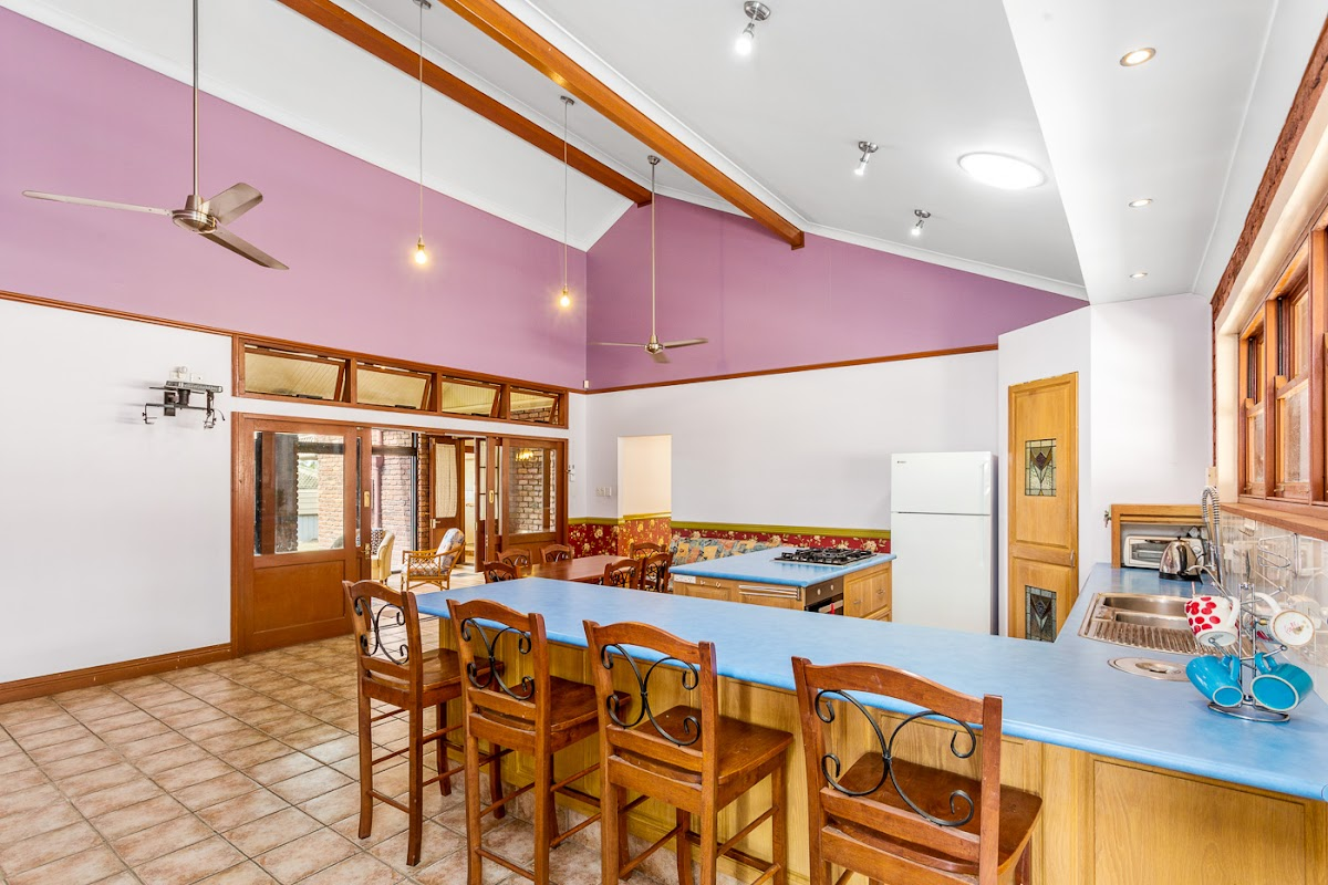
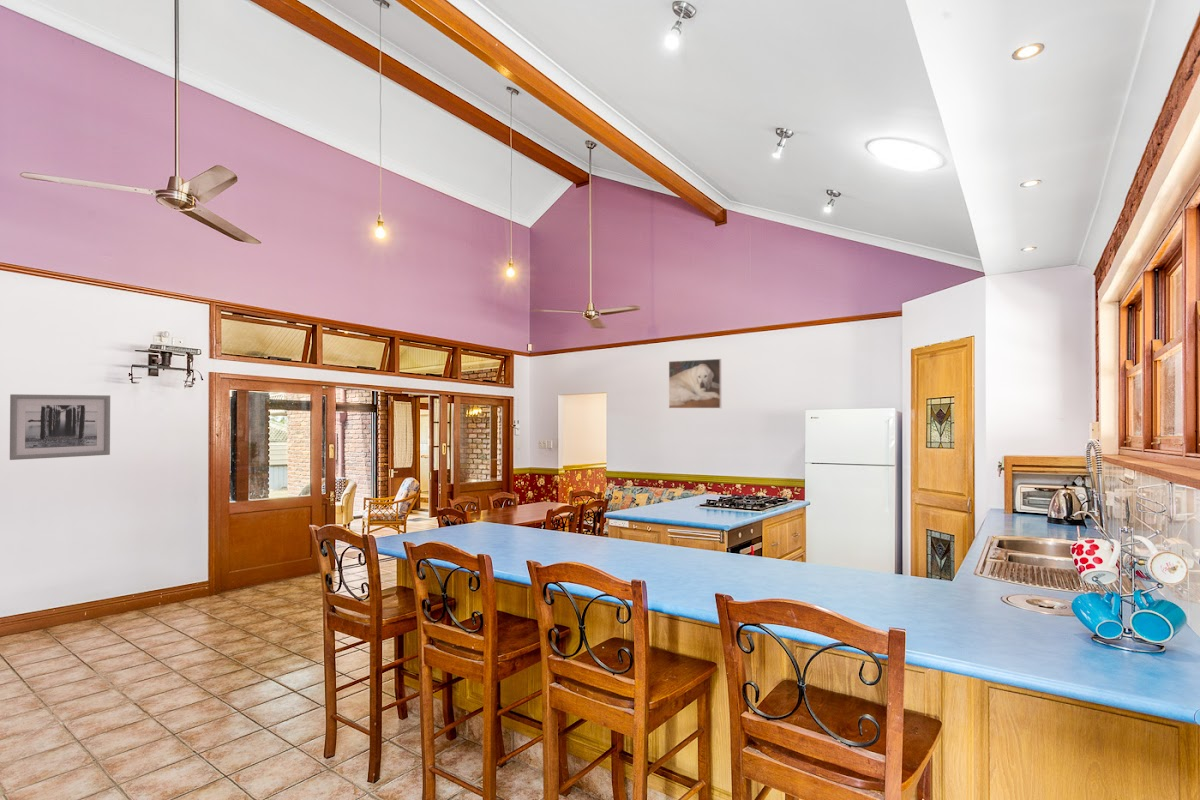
+ wall art [9,393,111,461]
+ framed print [668,358,722,409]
